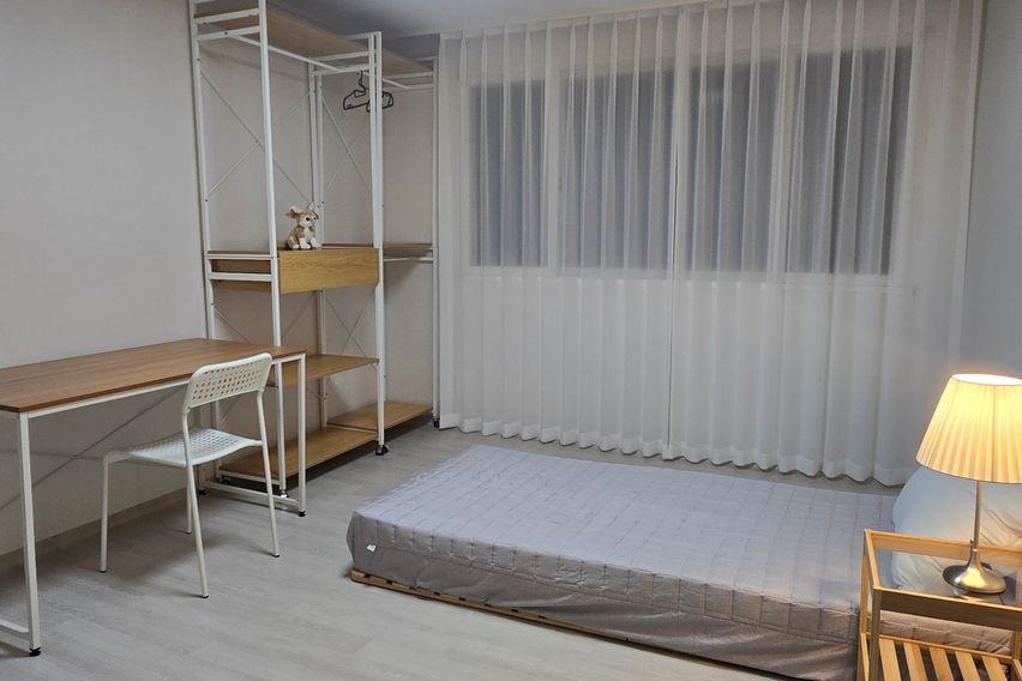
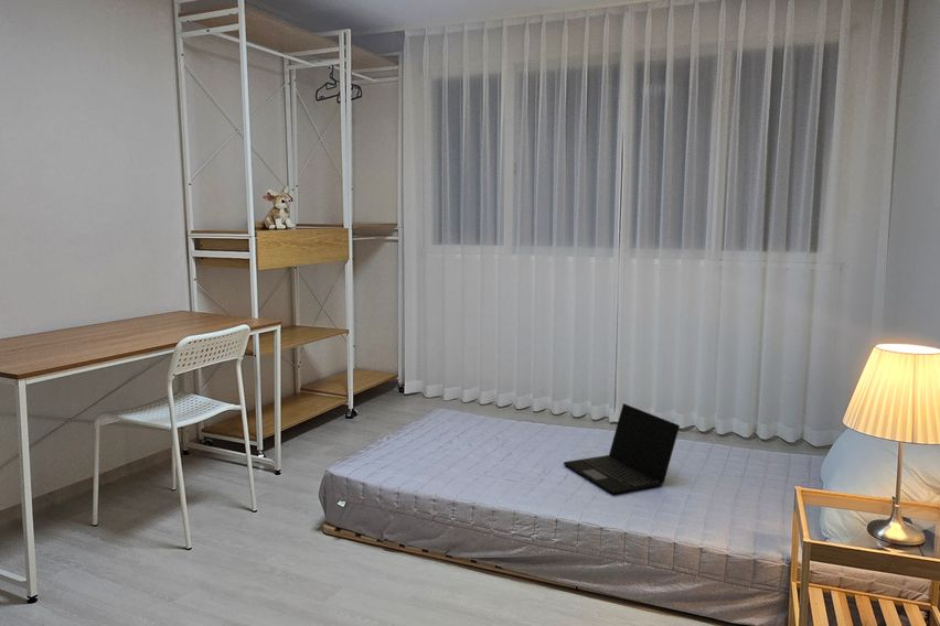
+ laptop [563,402,681,496]
